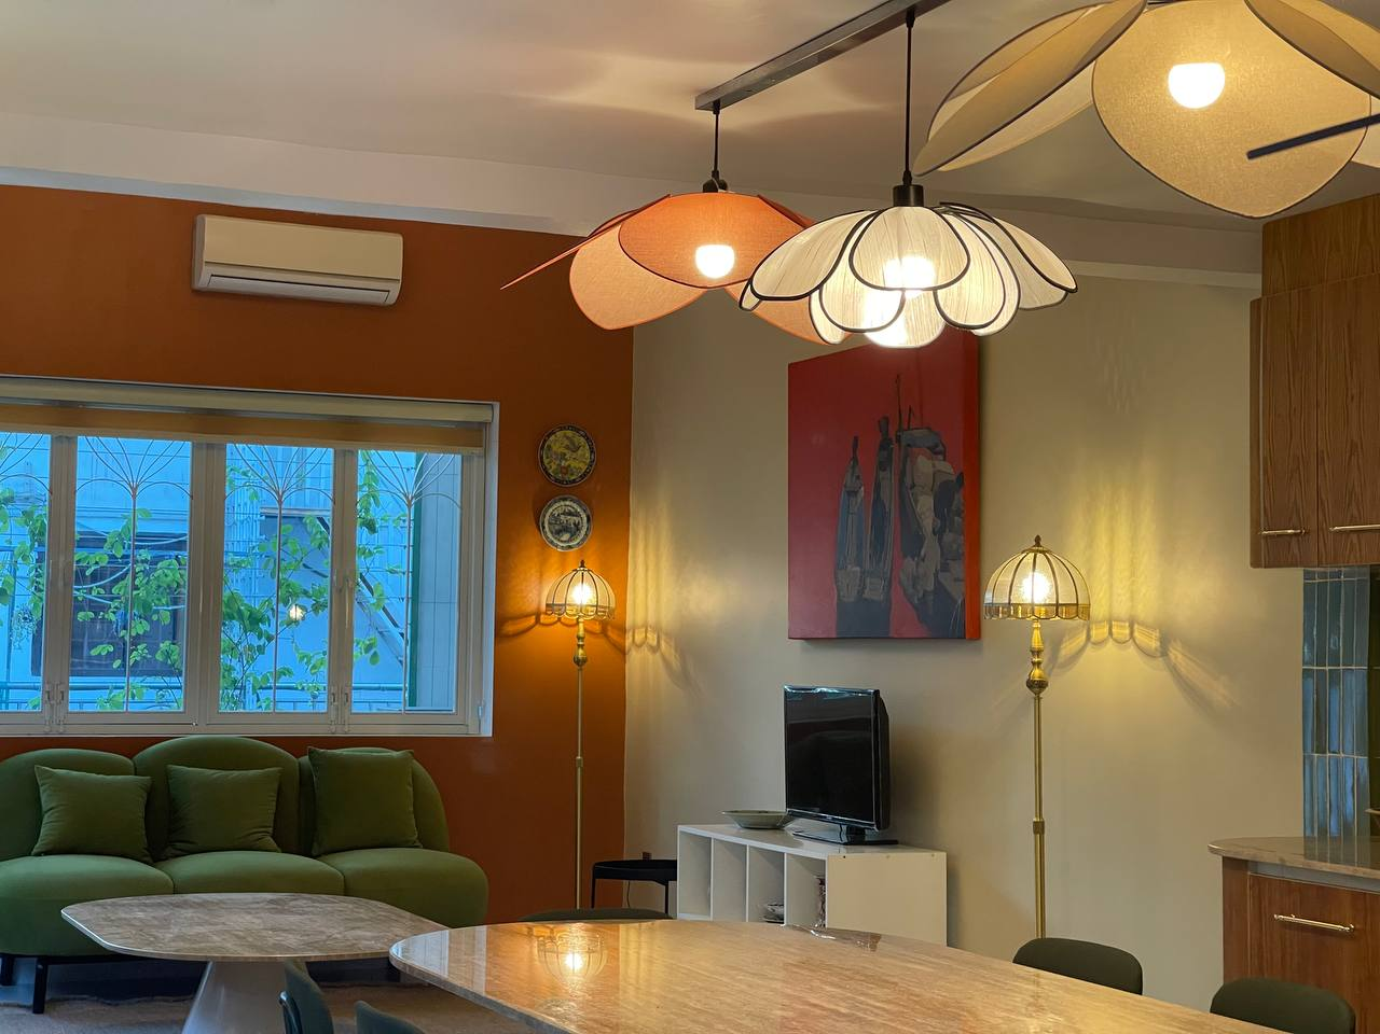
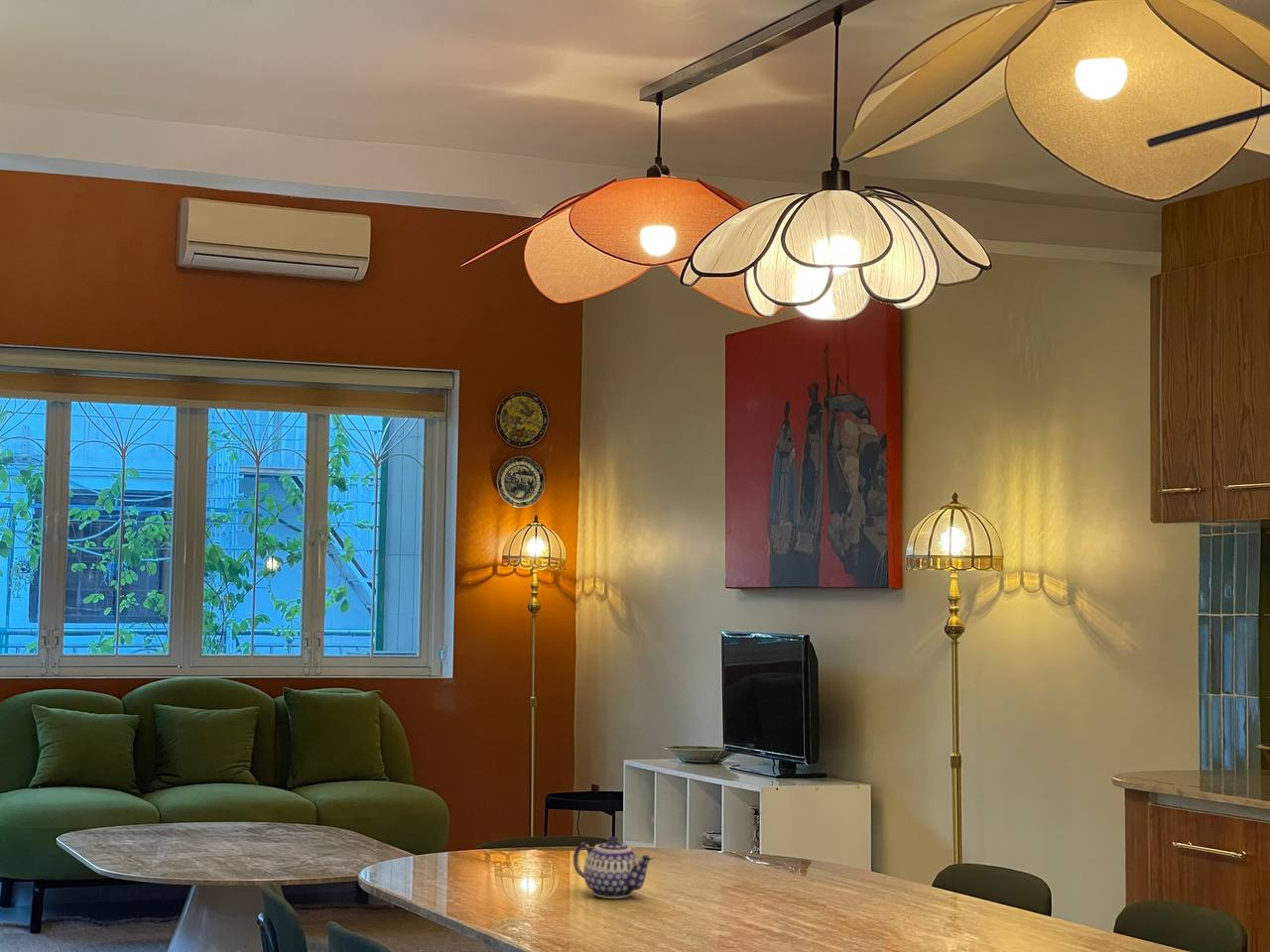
+ teapot [572,835,655,899]
